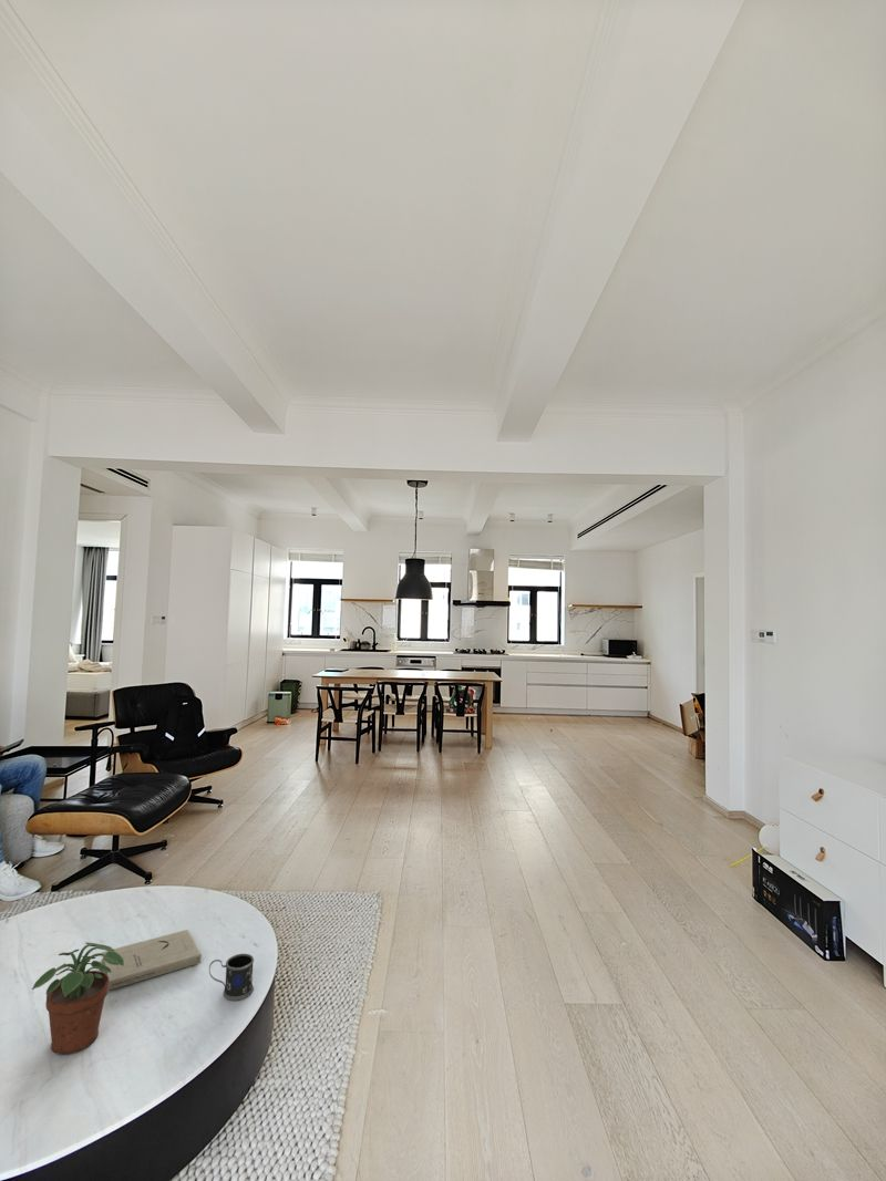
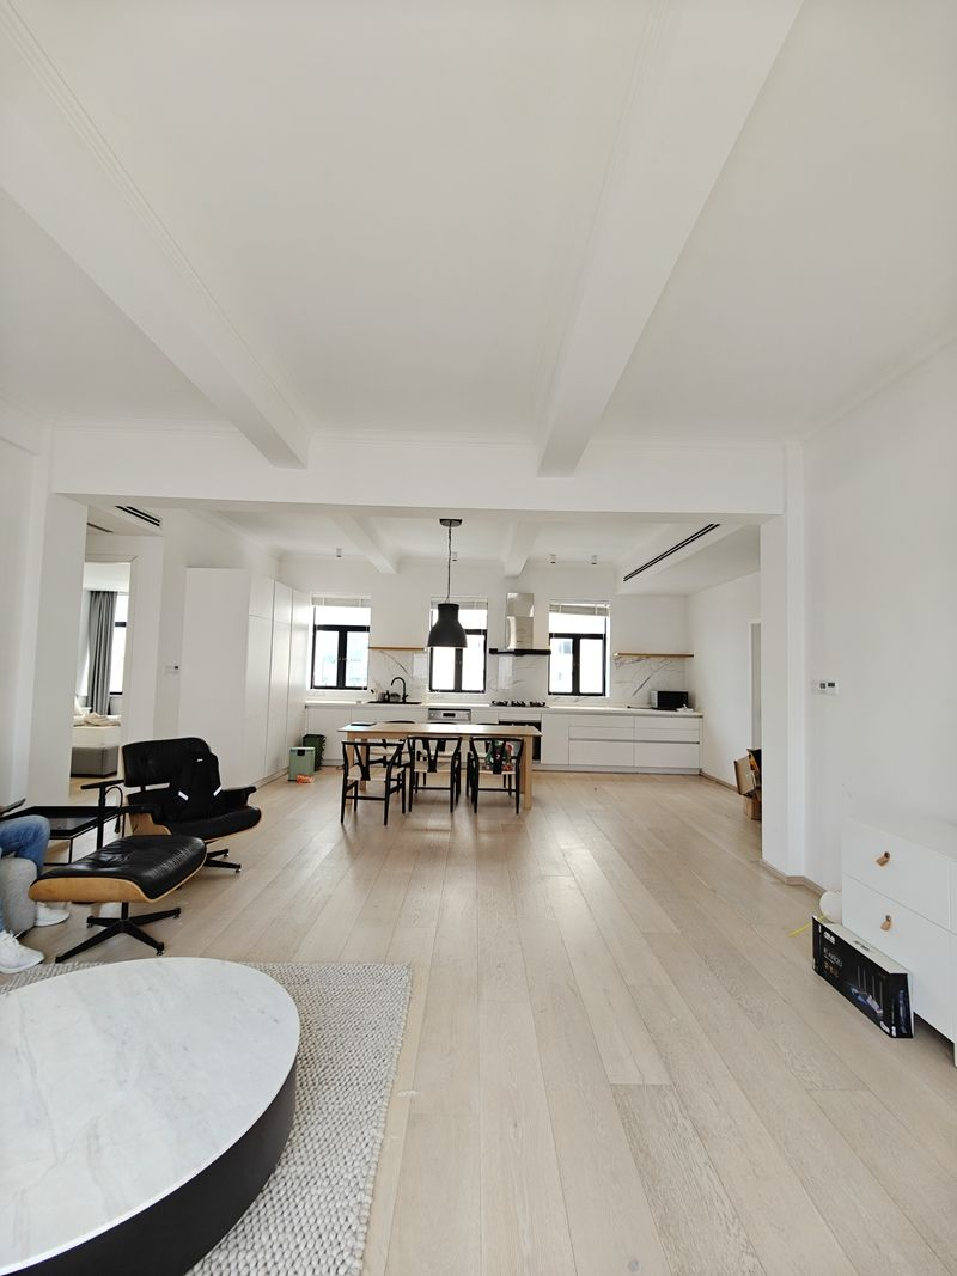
- mug [208,953,255,1002]
- potted plant [31,942,124,1055]
- book [101,929,203,992]
